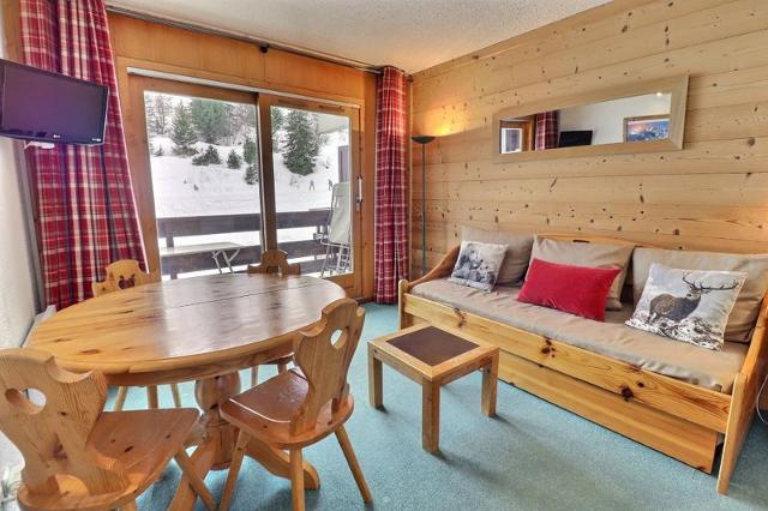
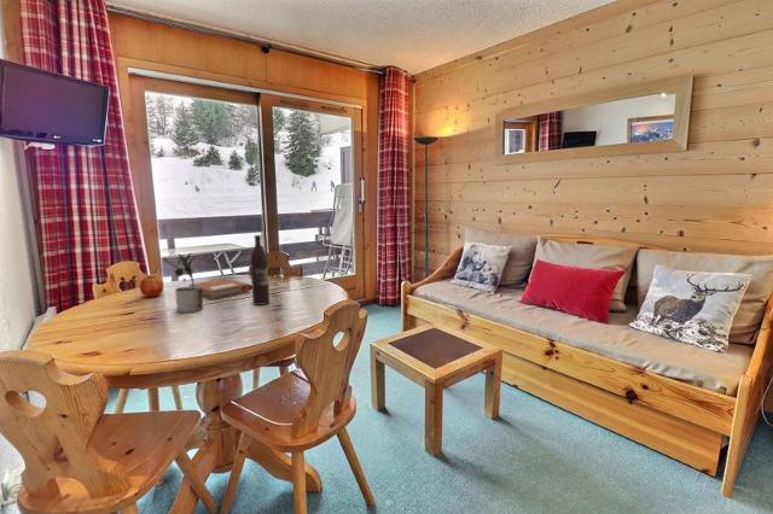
+ fruit [139,274,164,298]
+ wine bottle [249,234,271,306]
+ notebook [187,278,252,300]
+ potted plant [161,251,204,314]
